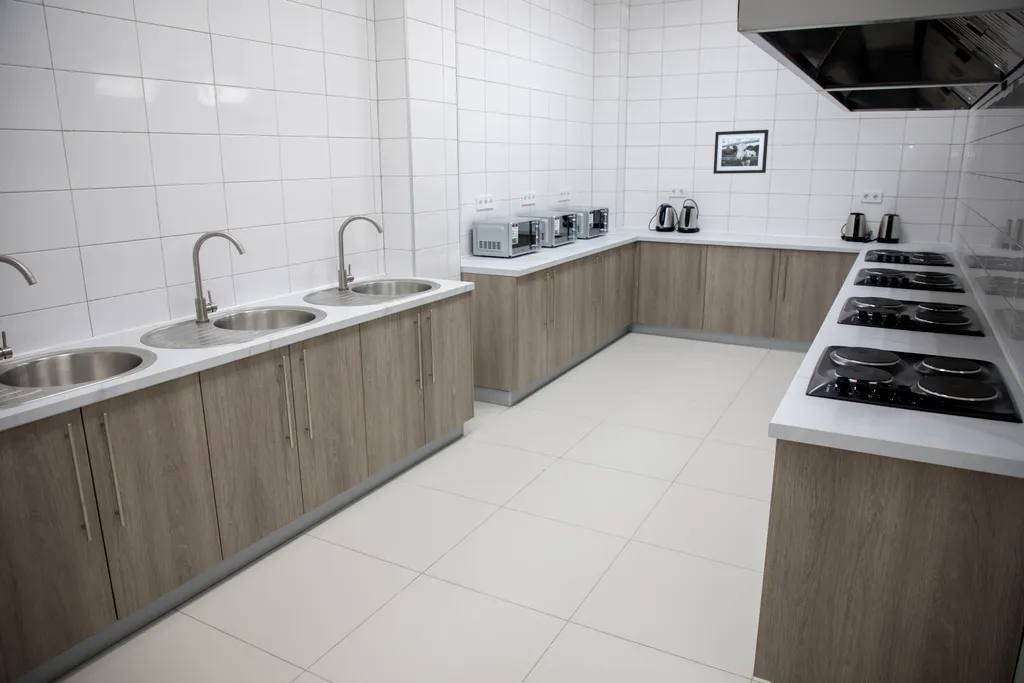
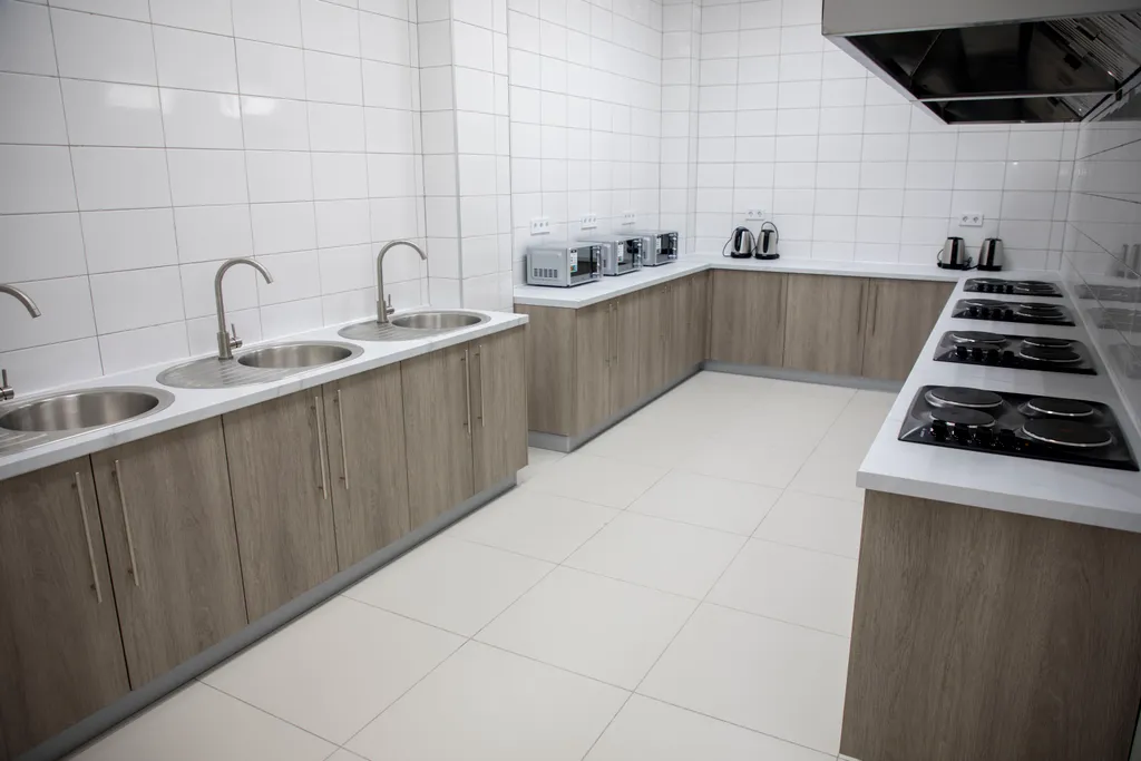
- picture frame [712,129,770,175]
